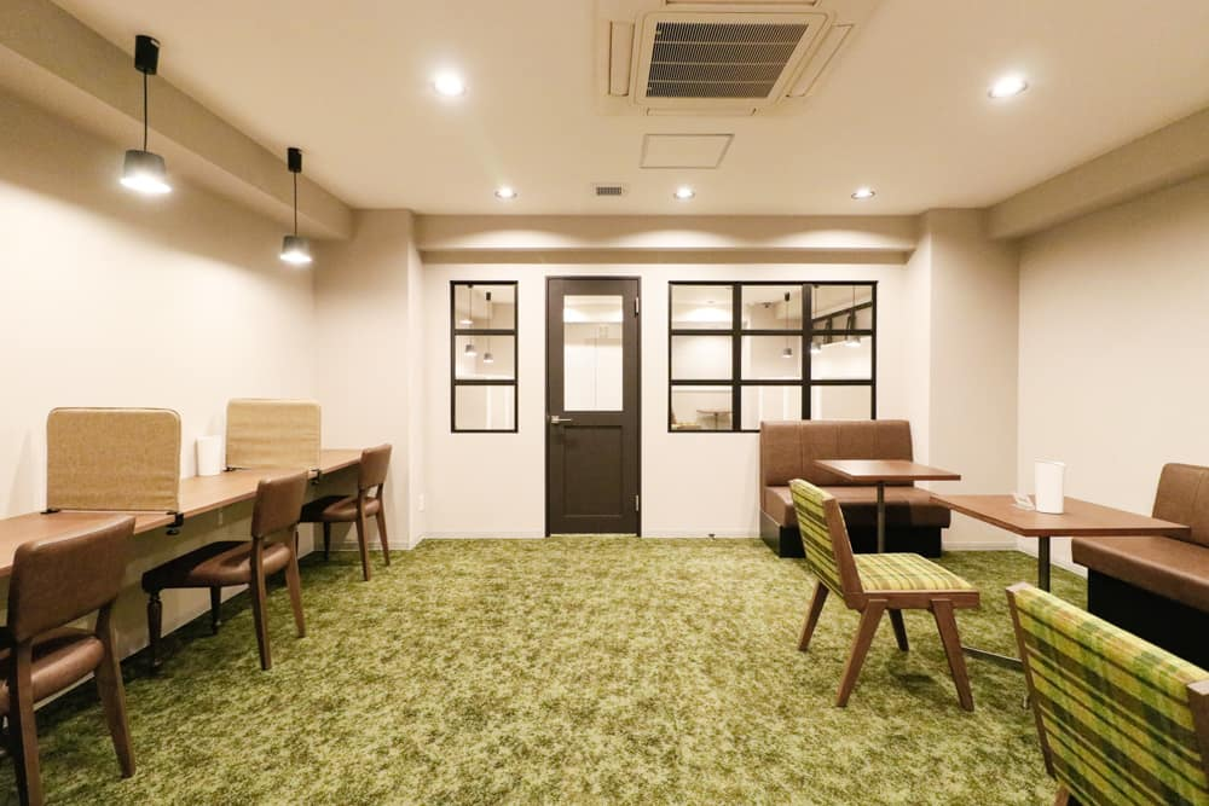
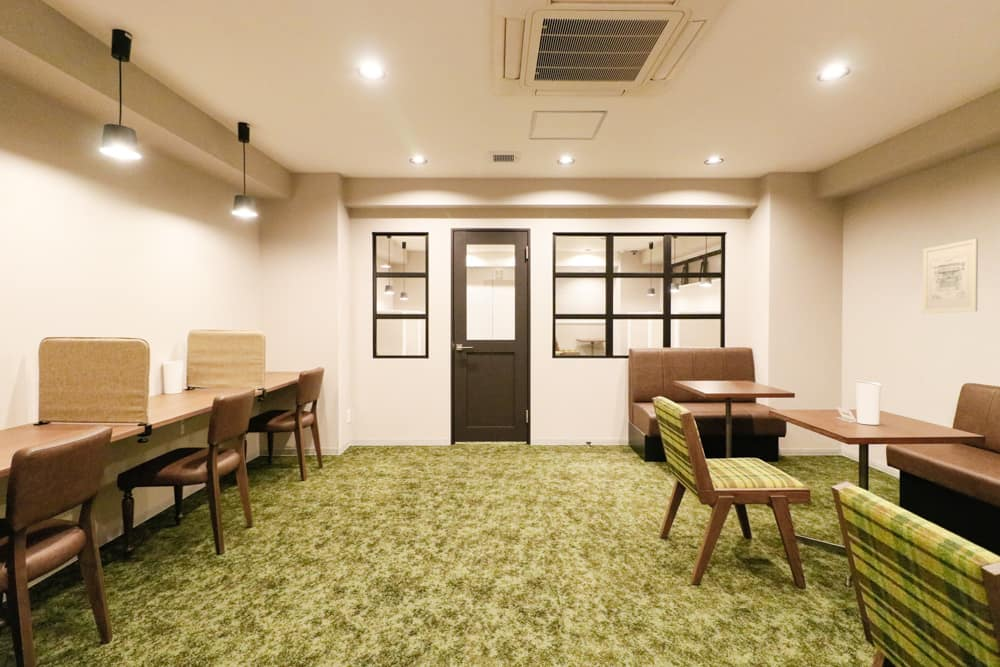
+ wall art [922,238,979,314]
